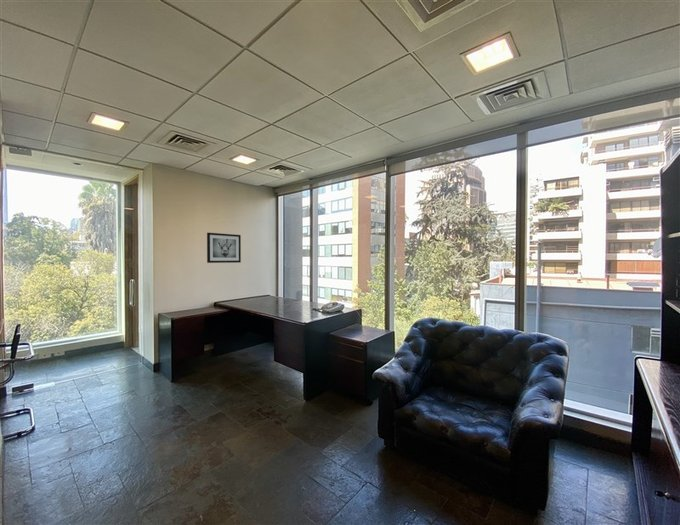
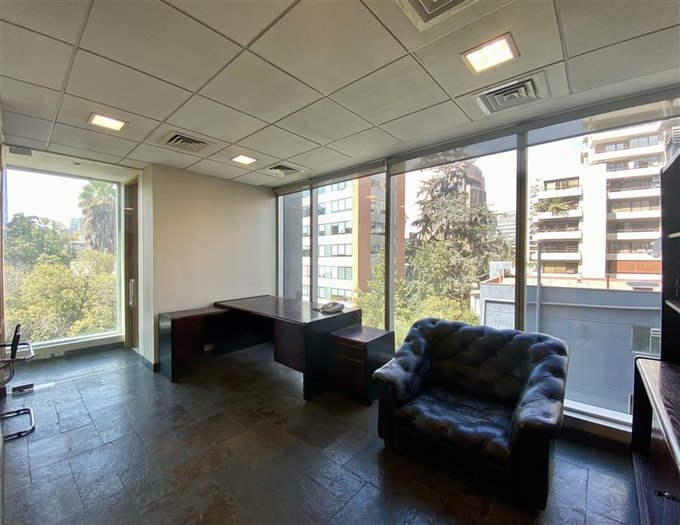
- wall art [206,232,242,264]
